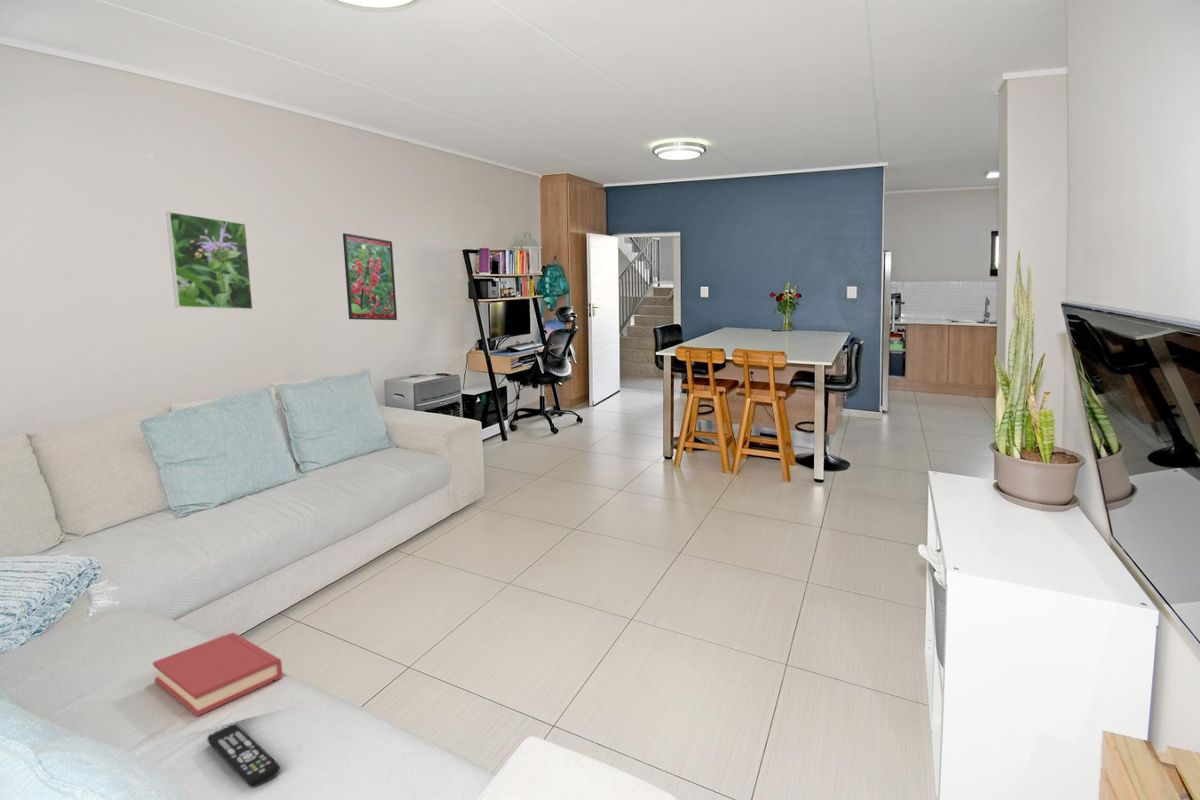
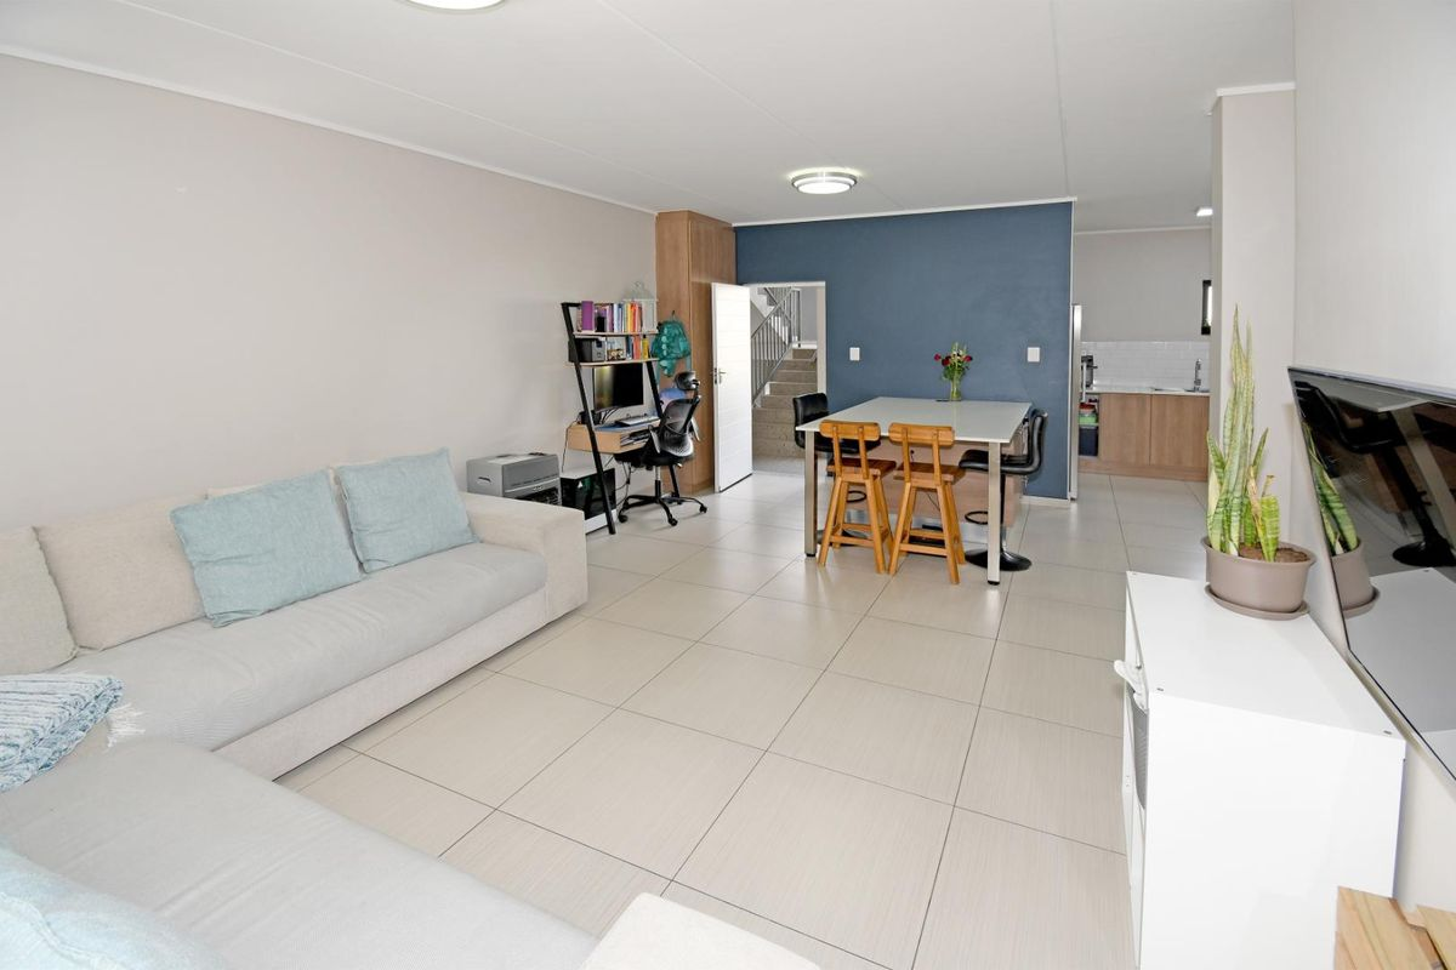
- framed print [342,232,398,321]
- hardback book [152,631,284,717]
- remote control [206,723,281,789]
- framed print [165,211,254,311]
